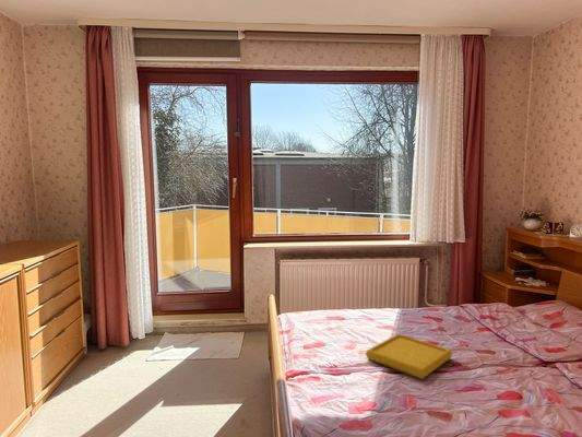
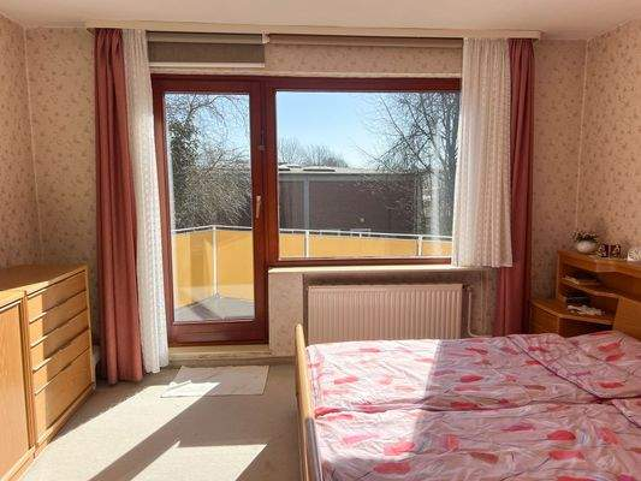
- serving tray [365,333,454,380]
